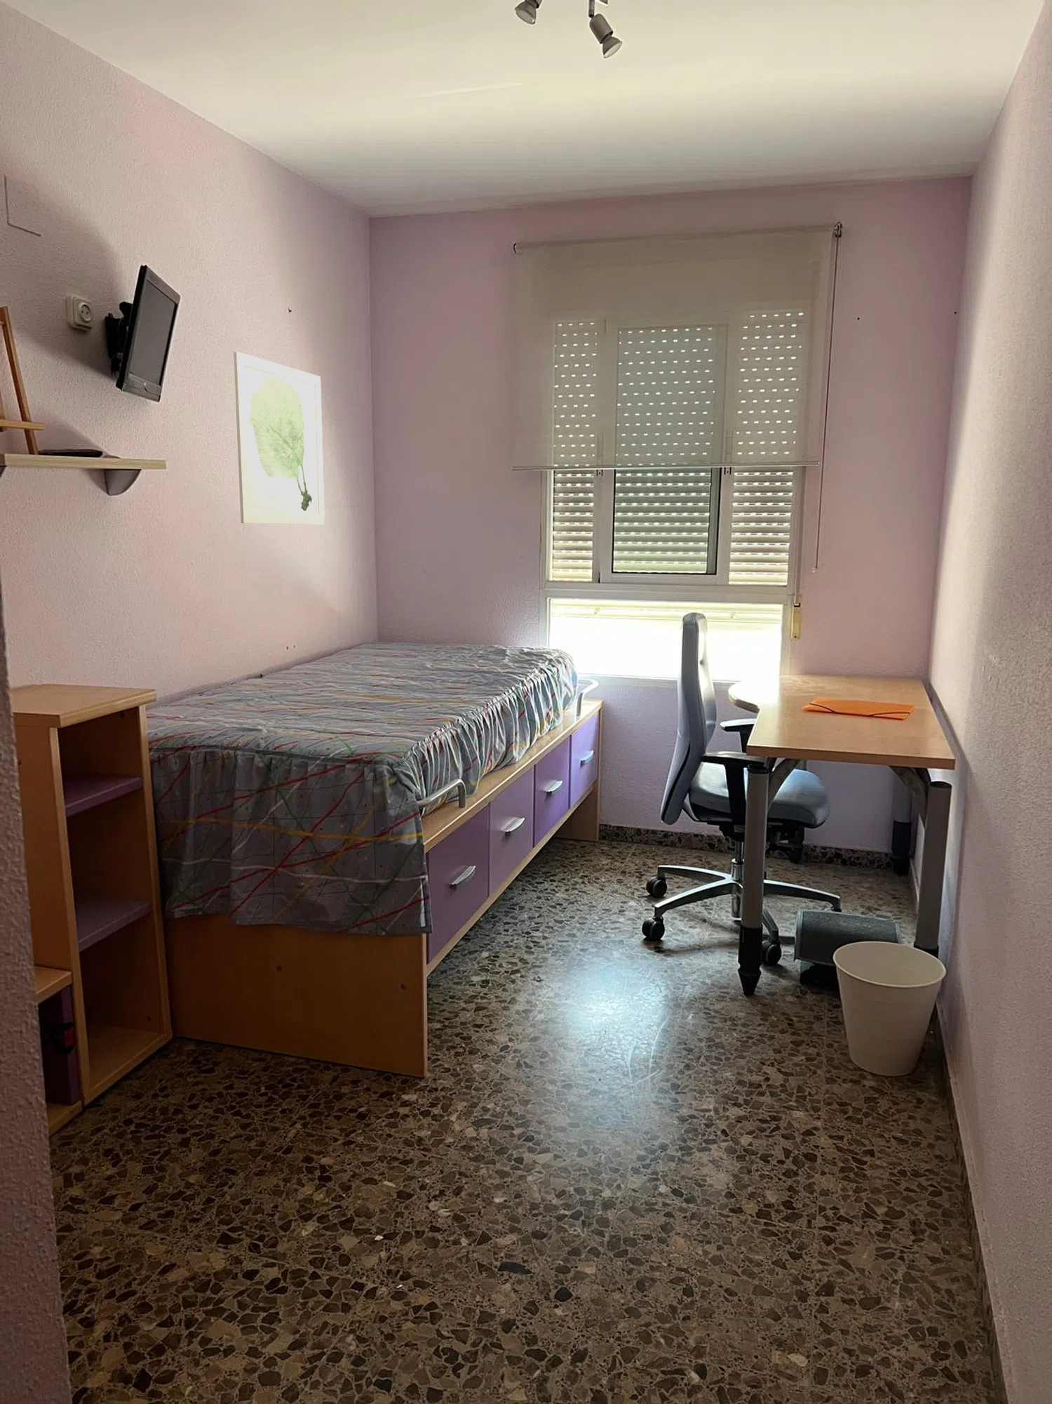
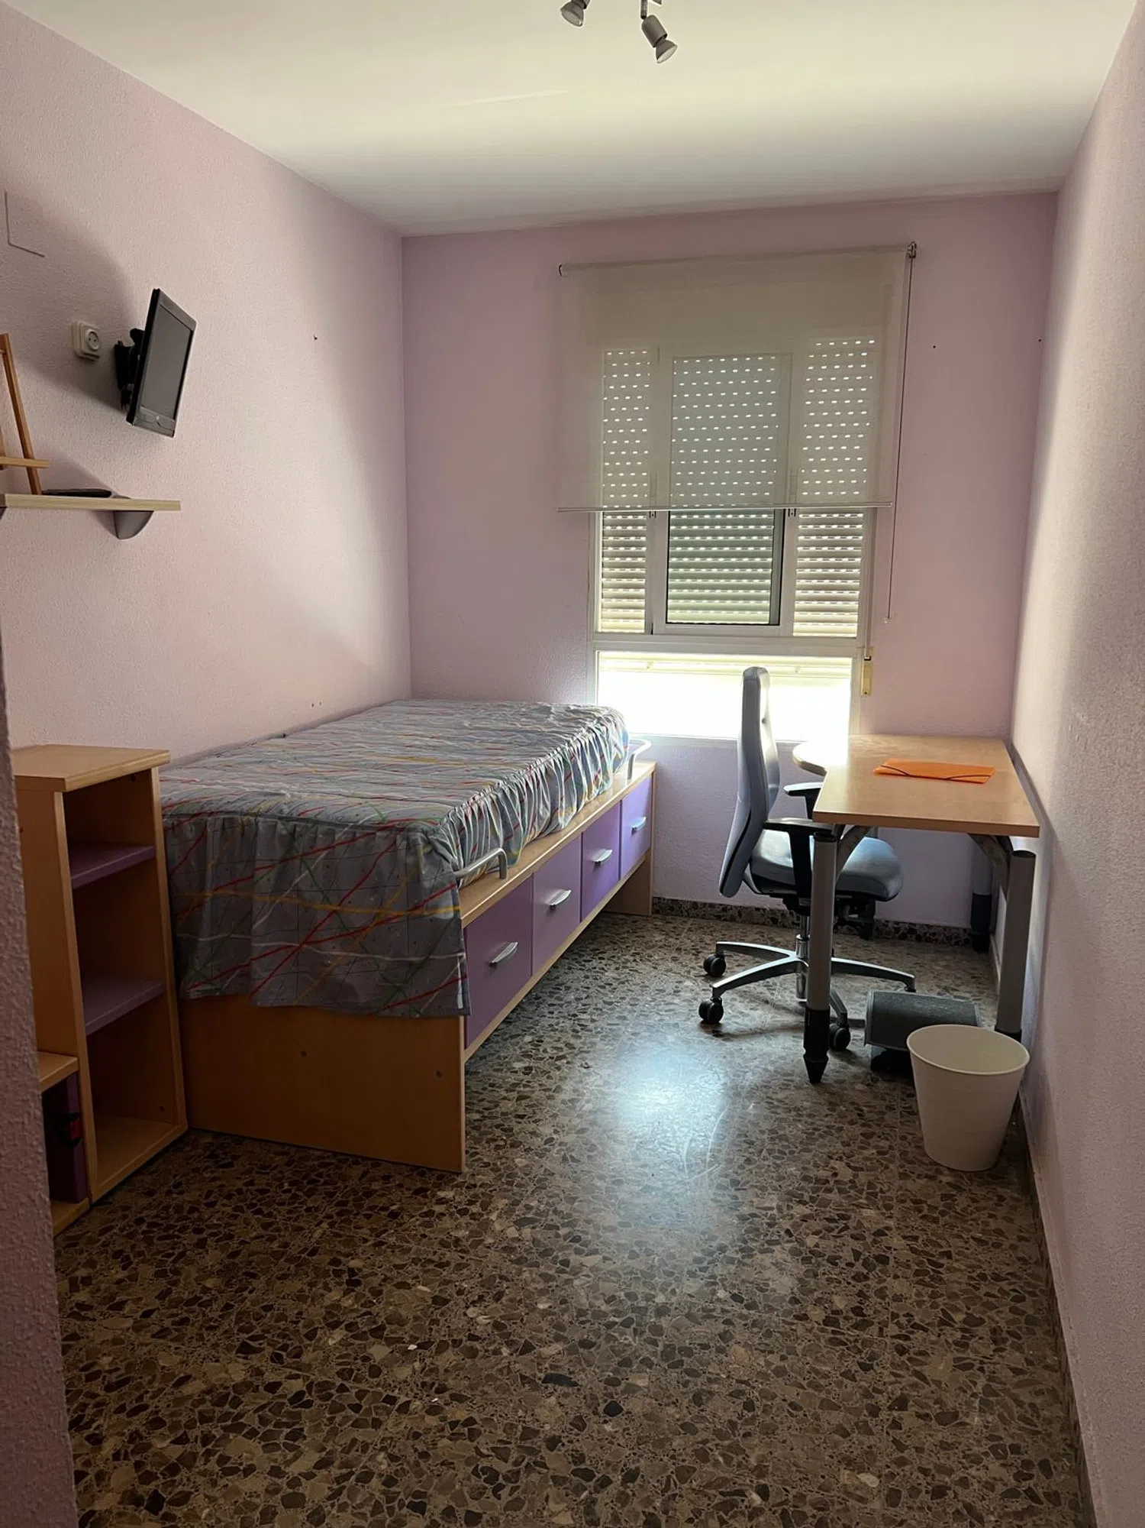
- wall art [233,352,325,524]
